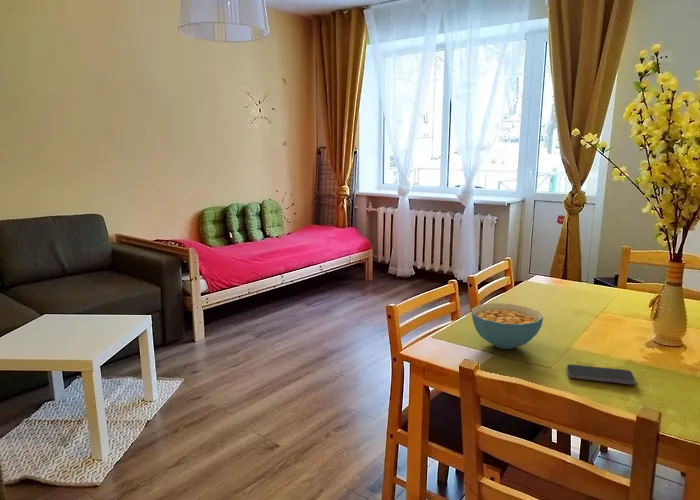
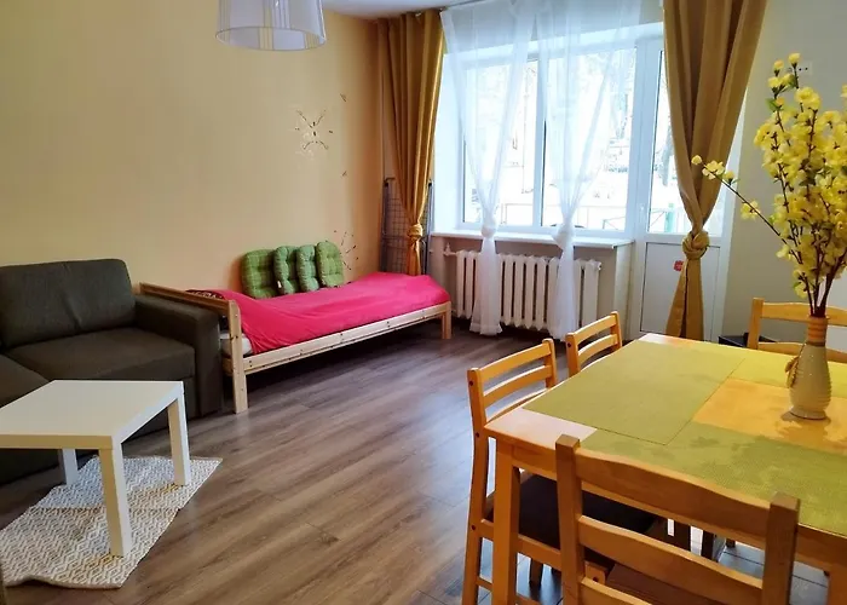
- smartphone [566,363,637,386]
- cereal bowl [470,302,544,350]
